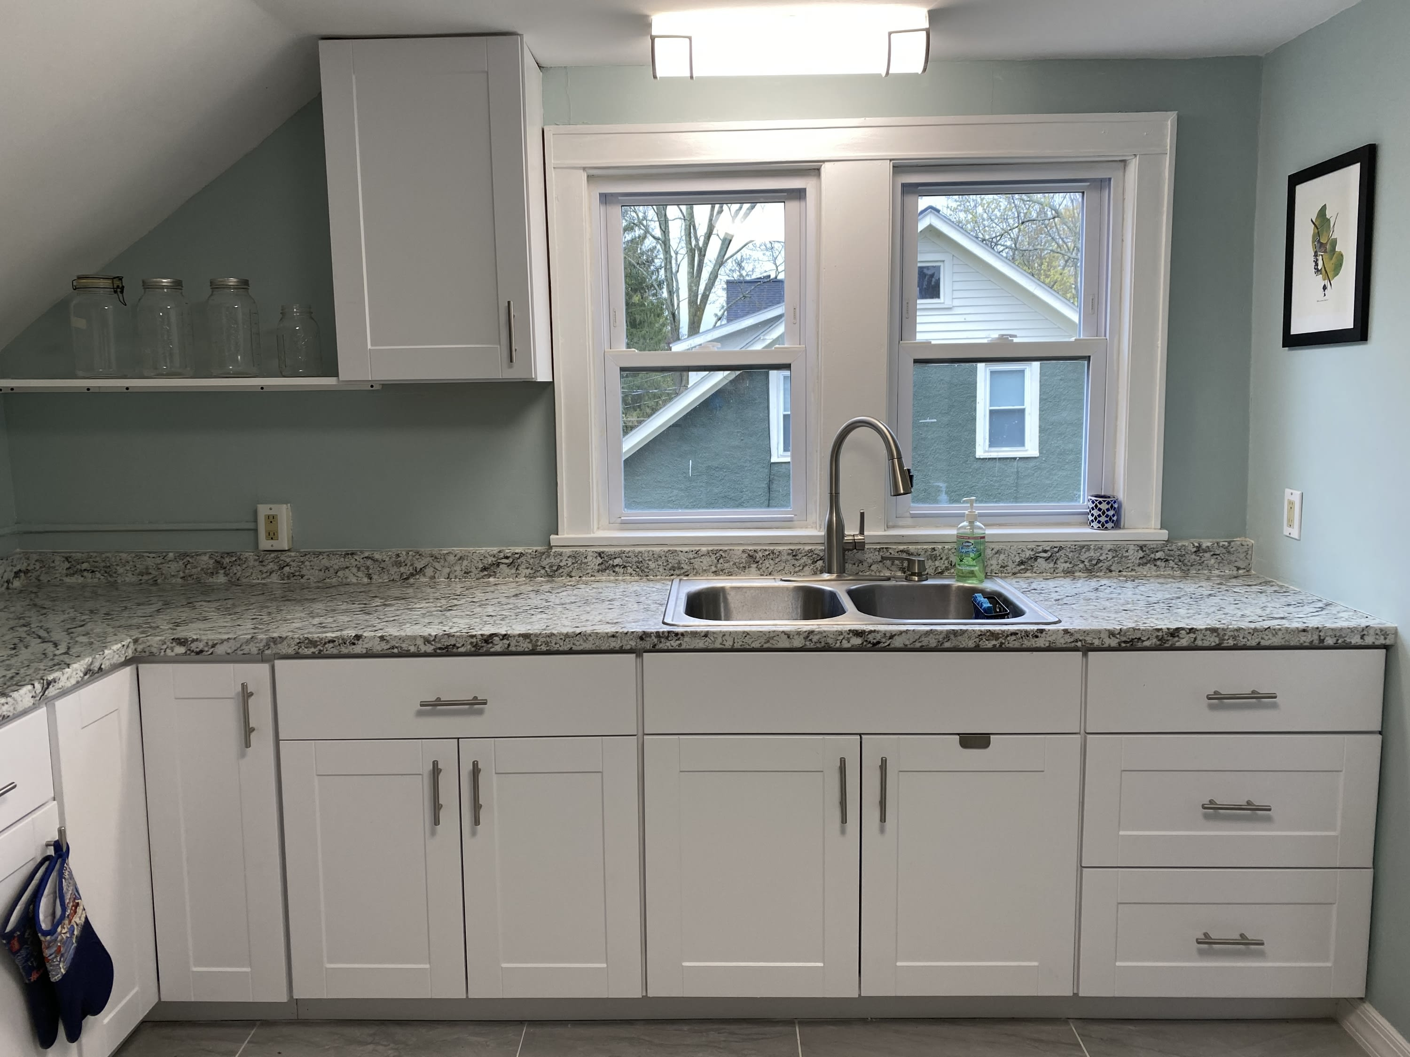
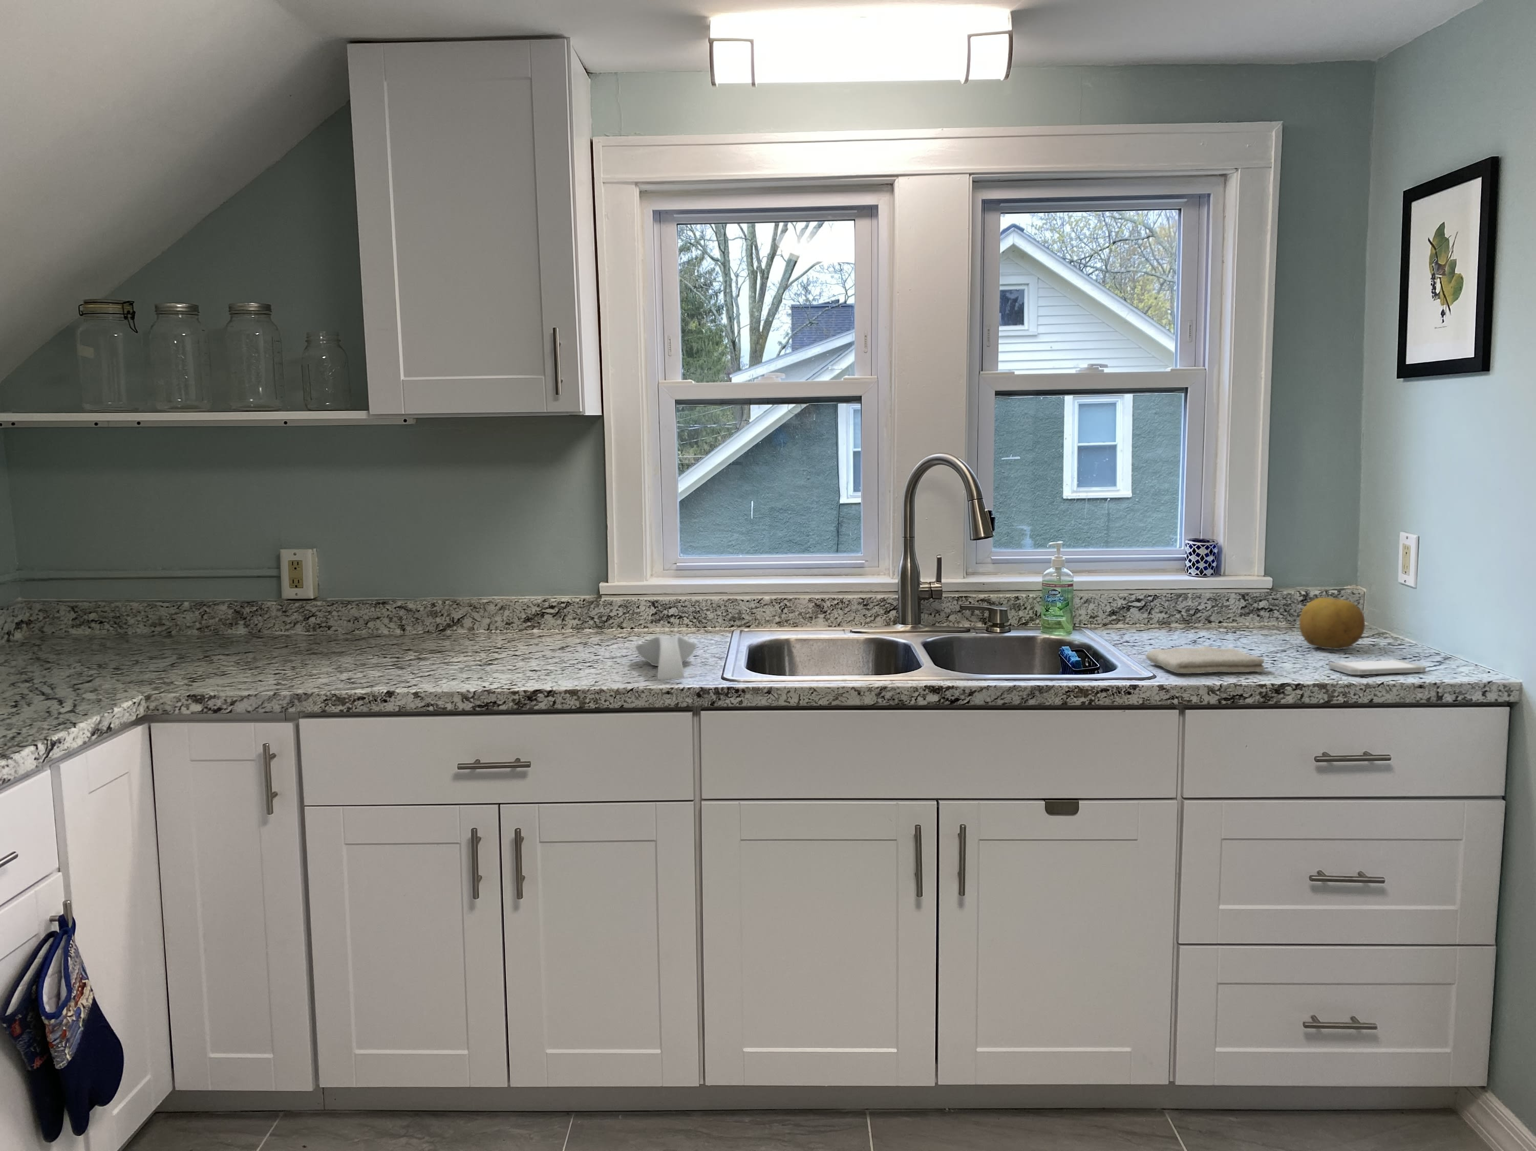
+ smartphone [1328,659,1426,676]
+ spoon rest [635,635,697,681]
+ washcloth [1145,646,1265,675]
+ fruit [1299,597,1365,650]
